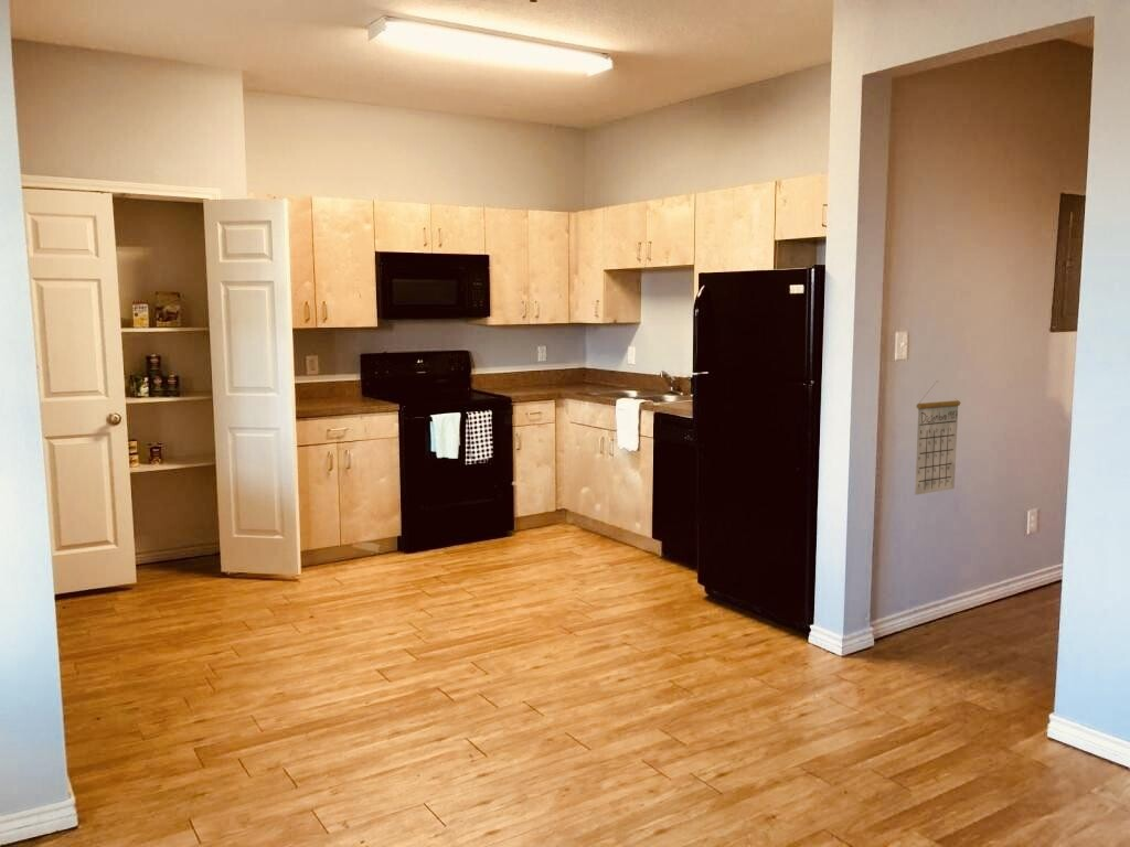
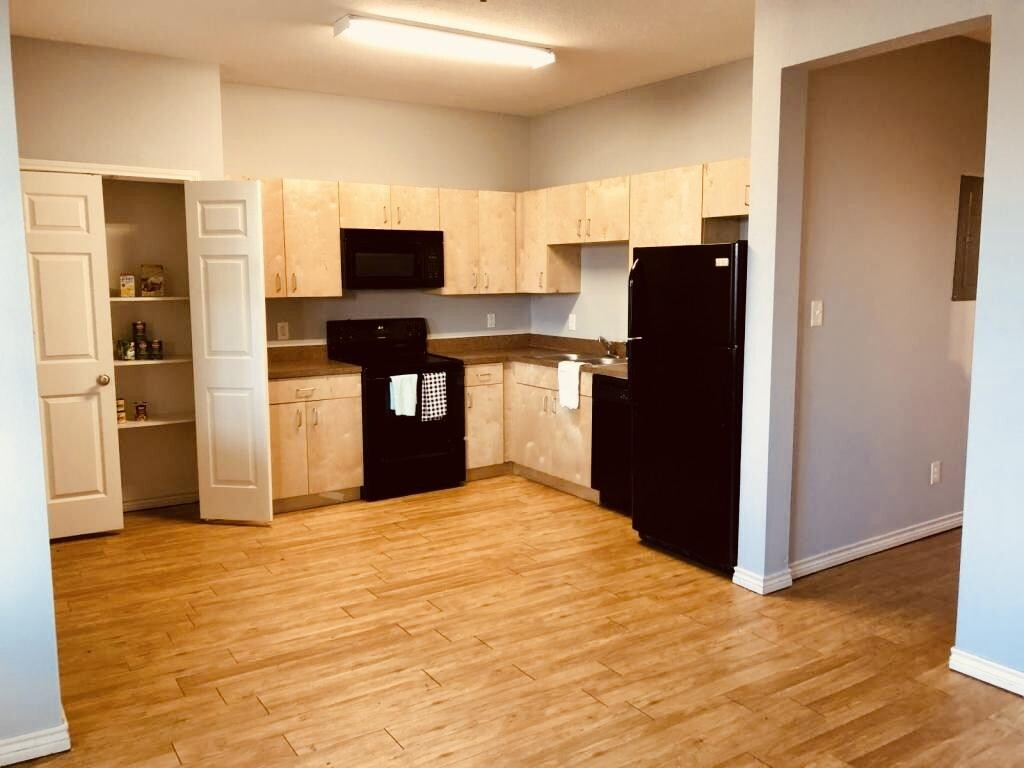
- calendar [914,380,961,496]
